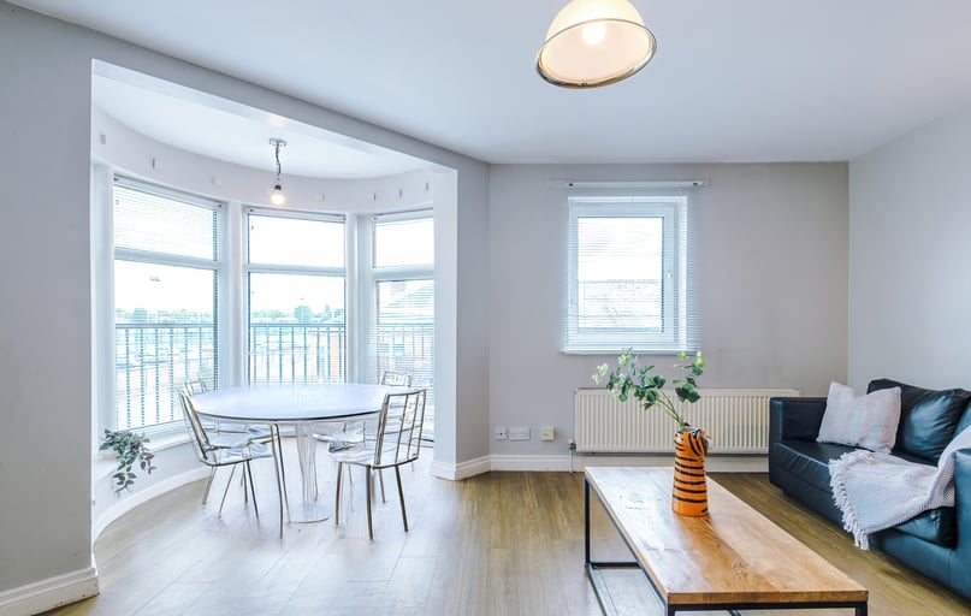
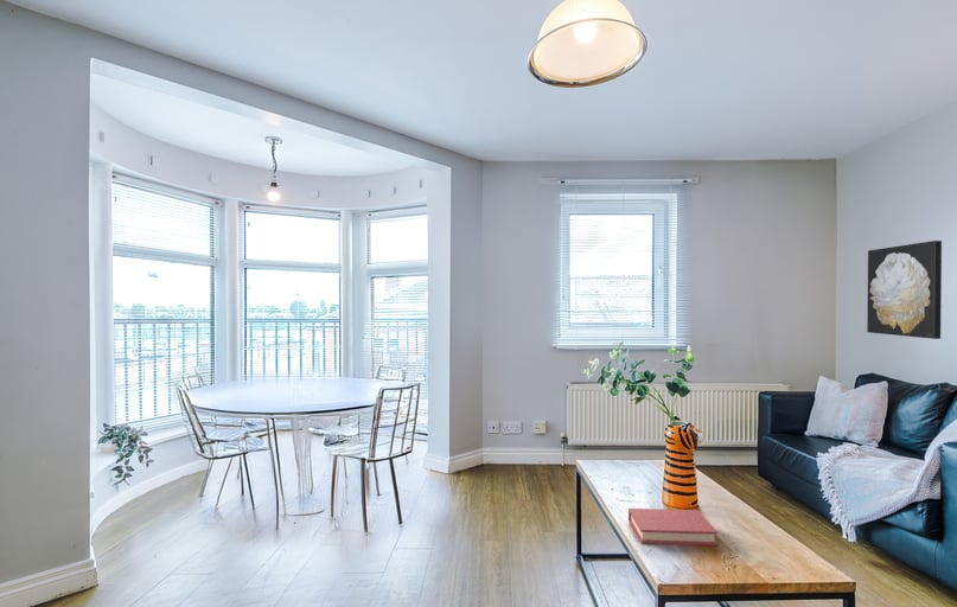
+ wall art [866,239,943,340]
+ book [627,507,719,547]
